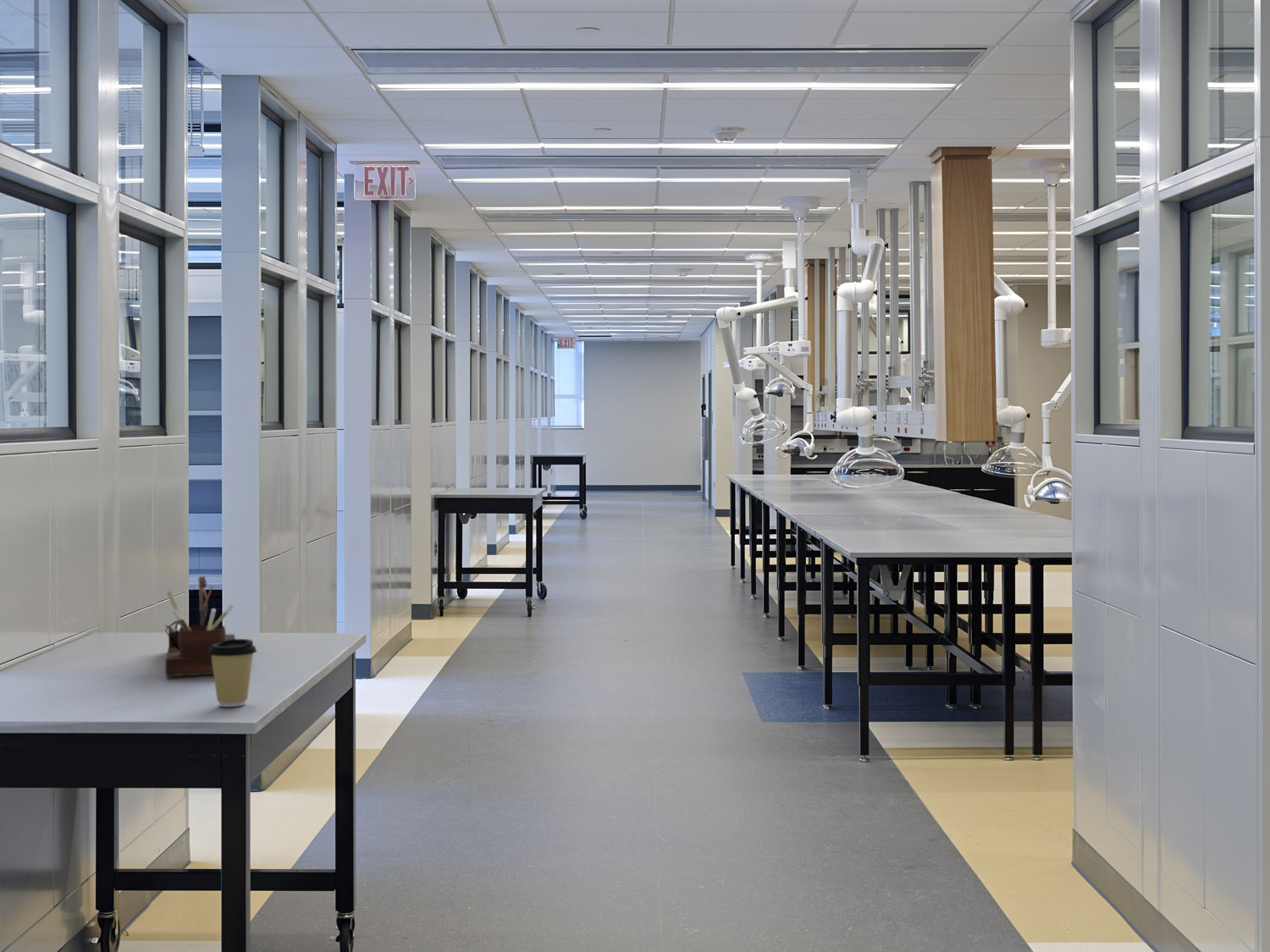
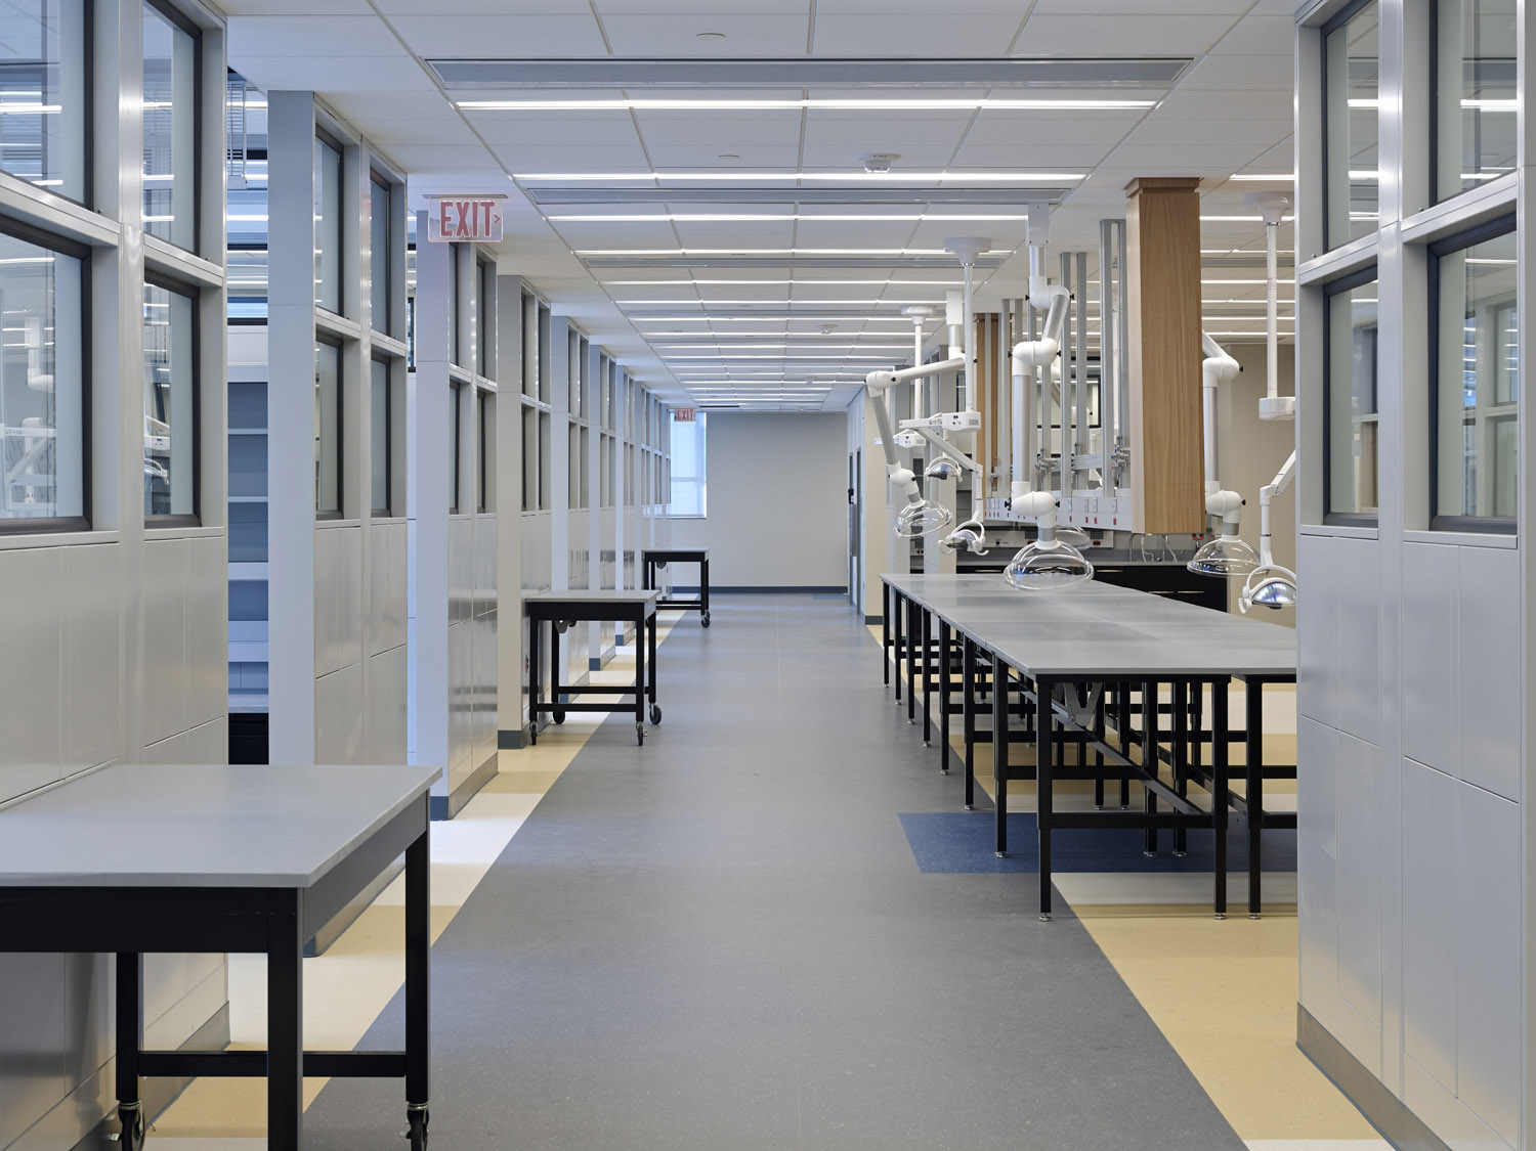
- coffee cup [207,638,257,707]
- desk organizer [164,575,236,677]
